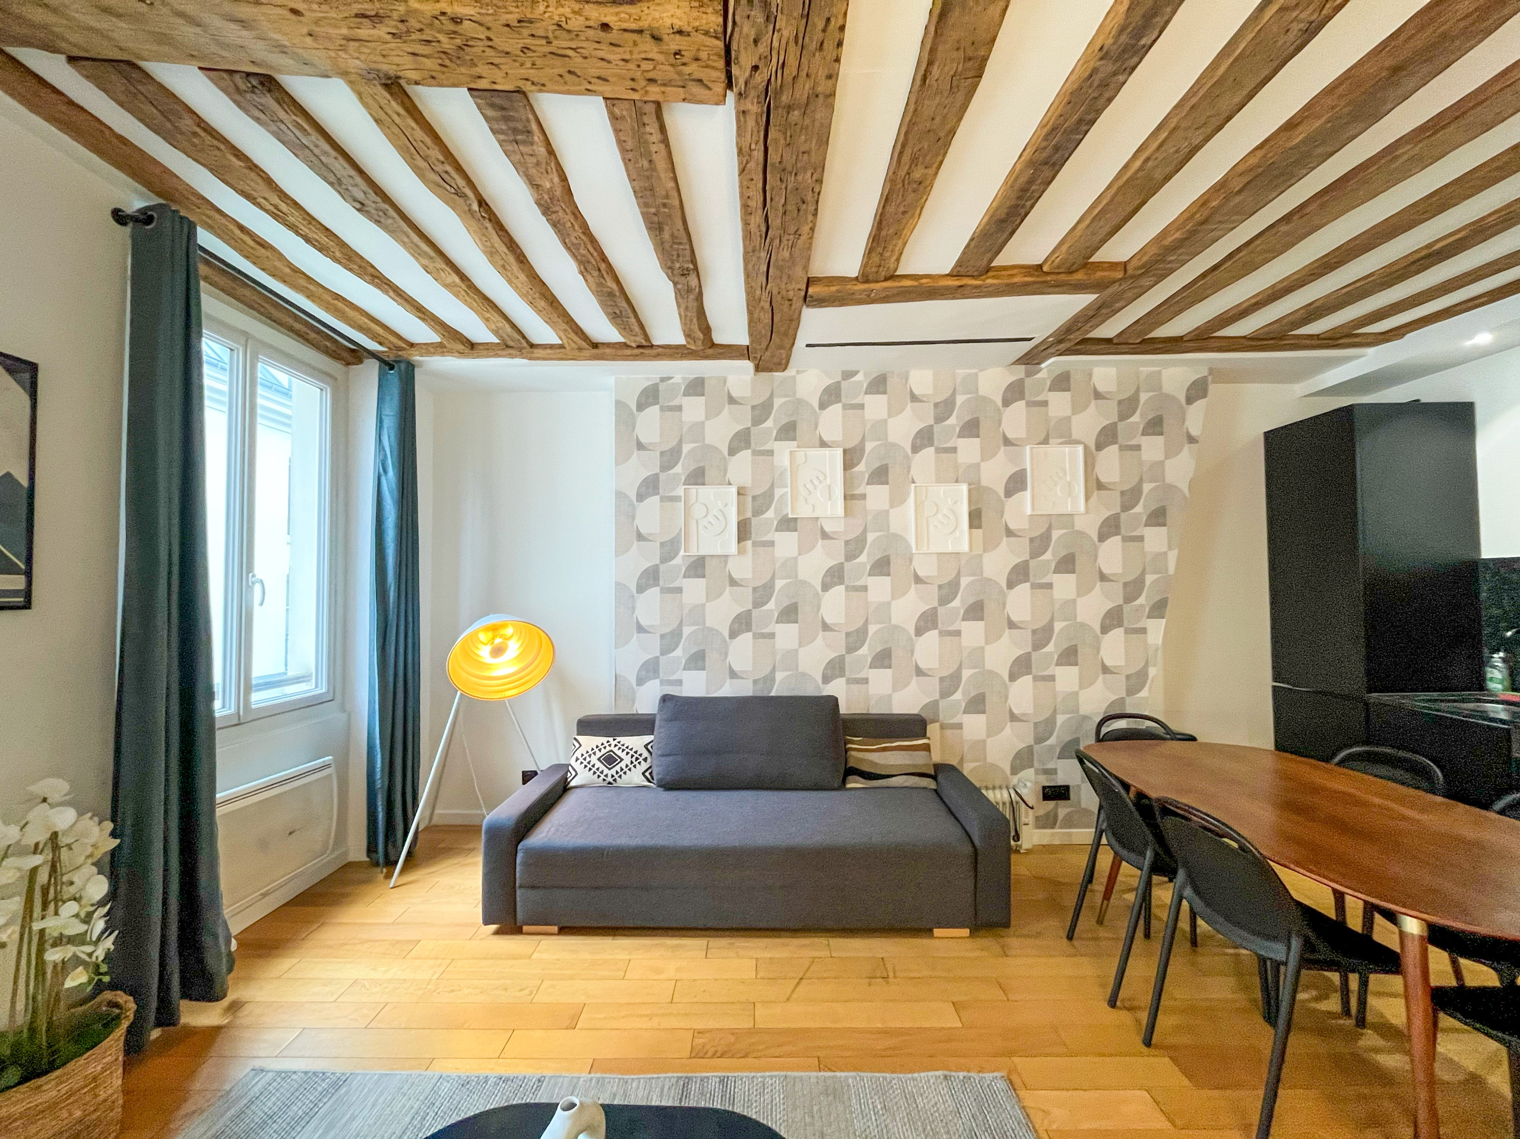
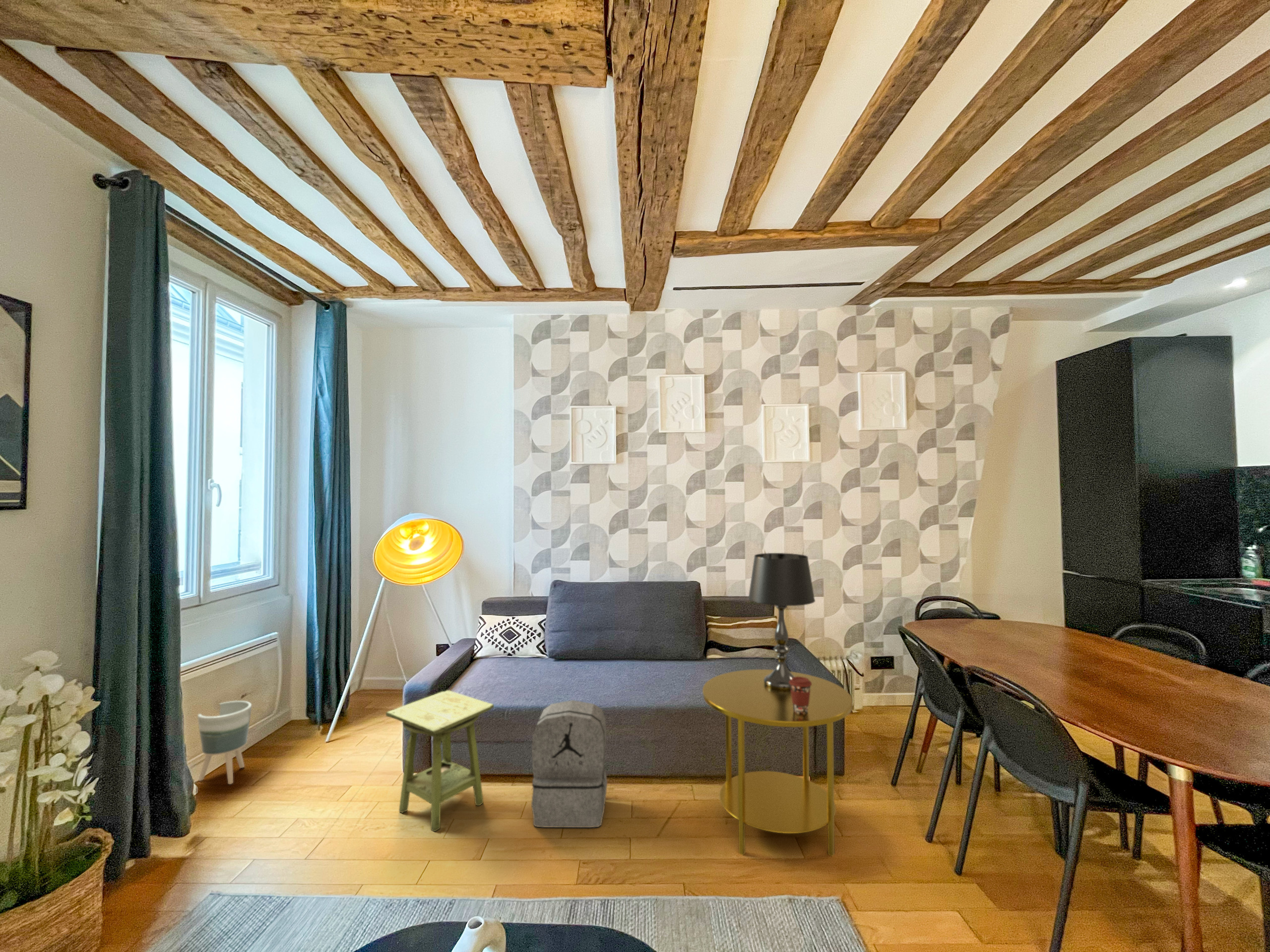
+ planter [197,700,252,785]
+ side table [702,669,853,857]
+ side table [385,690,495,832]
+ table lamp [748,552,816,690]
+ backpack [531,700,608,828]
+ coffee cup [789,677,812,714]
